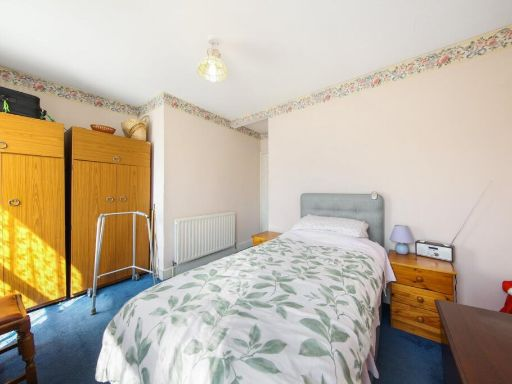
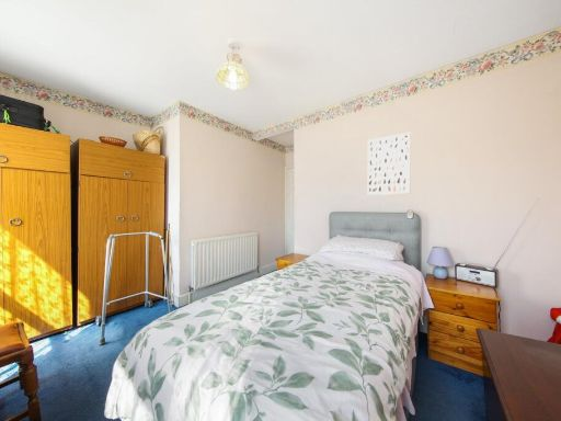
+ wall art [367,132,412,196]
